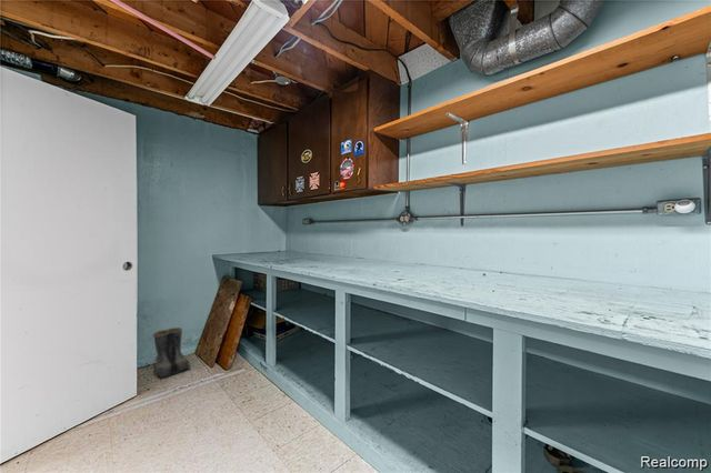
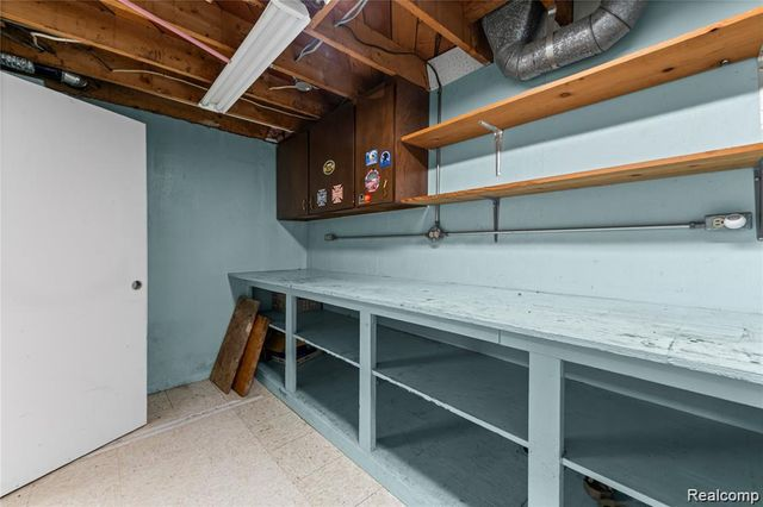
- boots [151,326,192,379]
